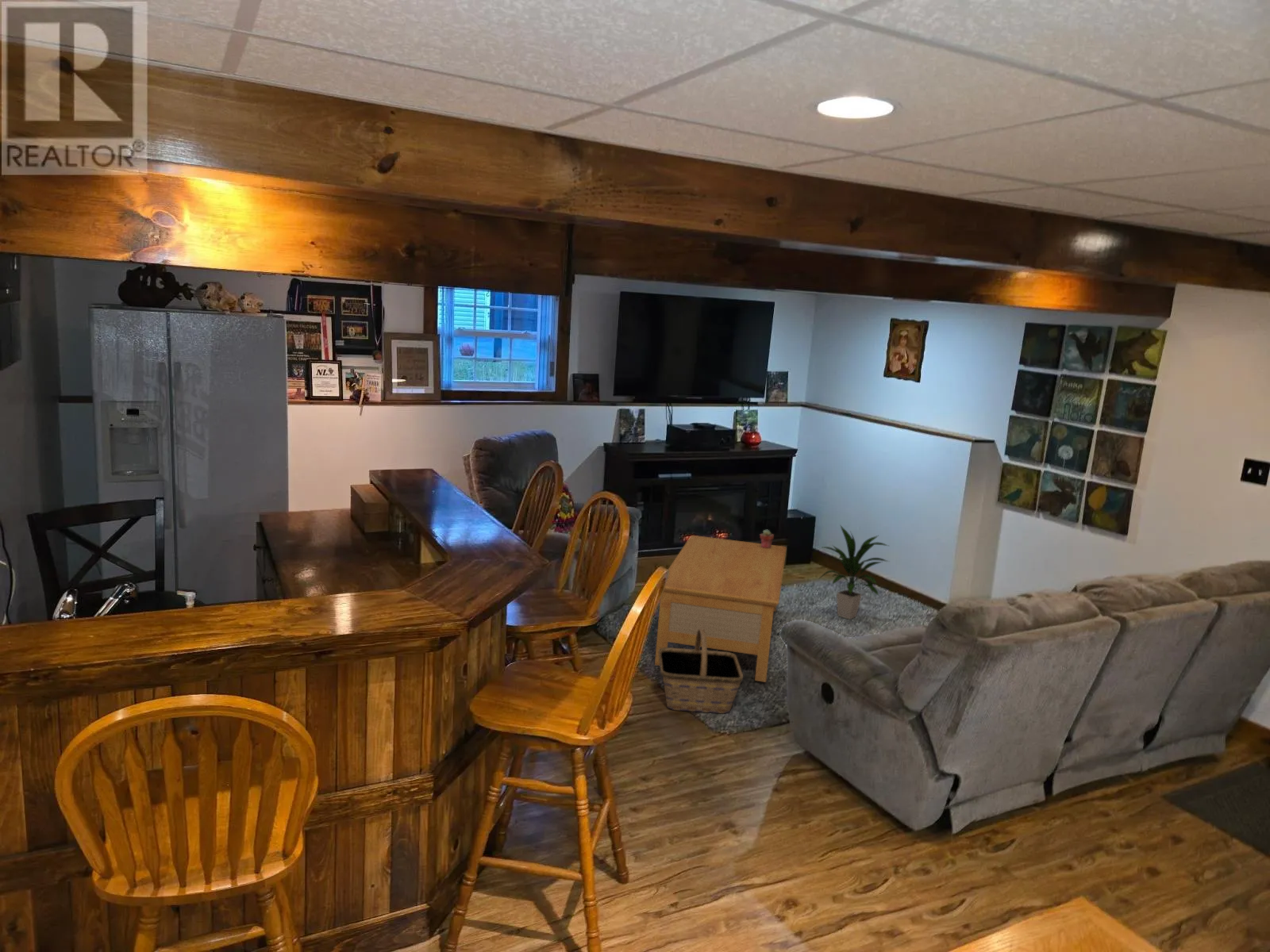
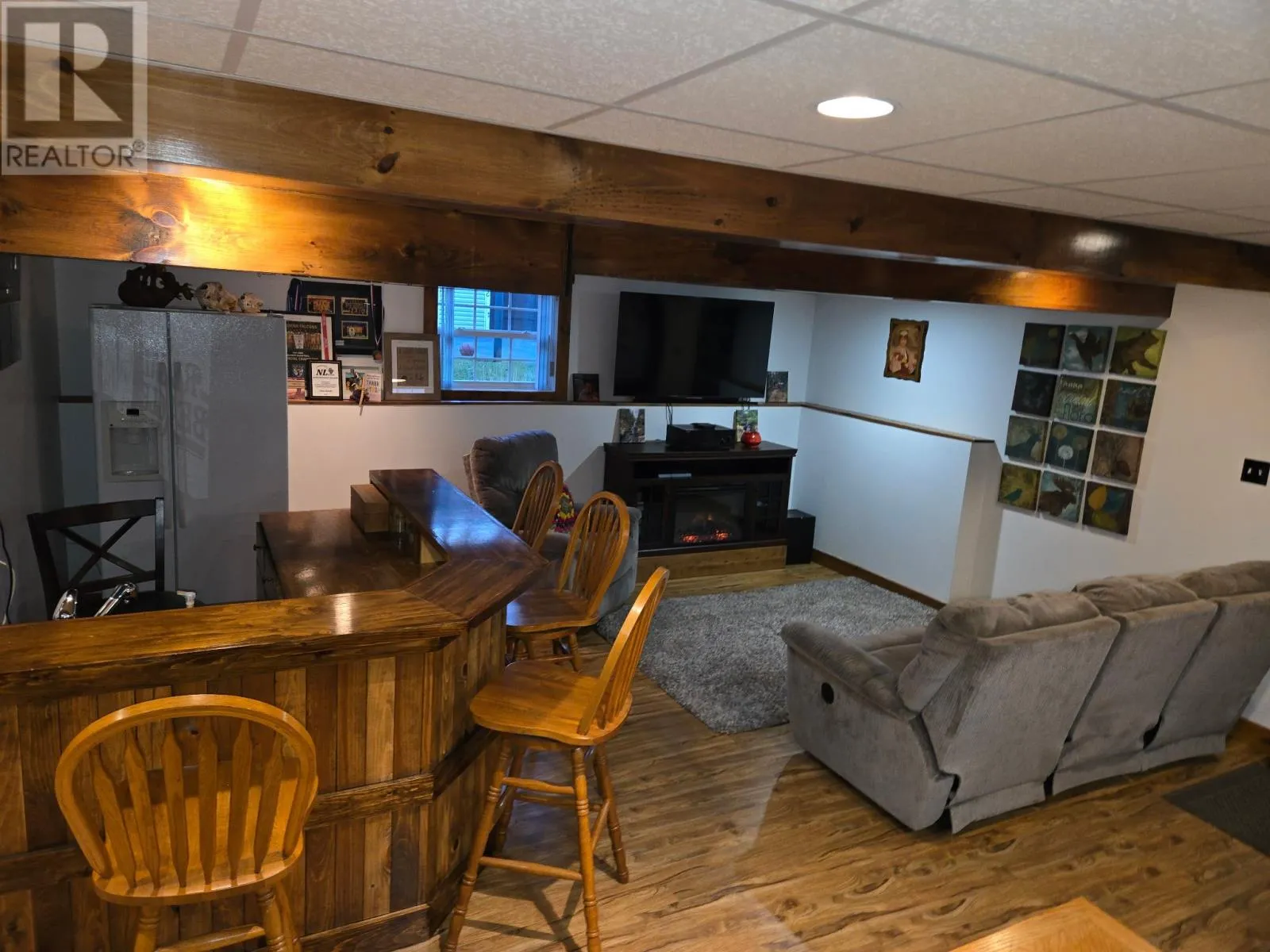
- indoor plant [816,524,890,620]
- basket [659,629,745,714]
- potted succulent [759,529,775,548]
- coffee table [654,535,787,683]
